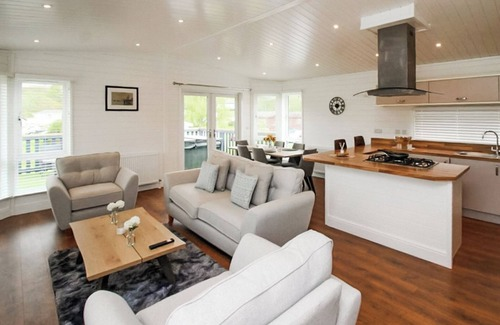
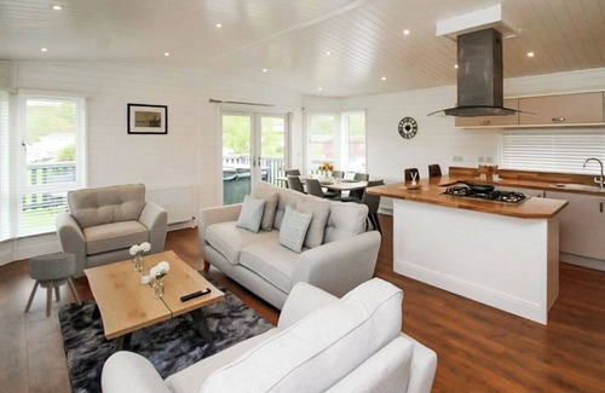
+ ottoman [23,252,82,318]
